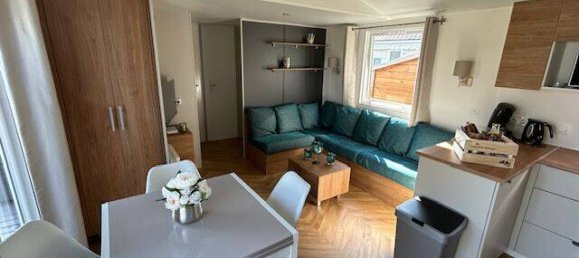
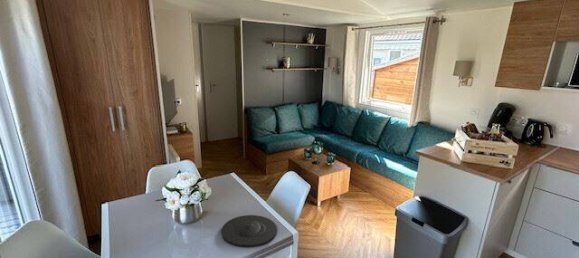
+ plate [220,214,278,249]
